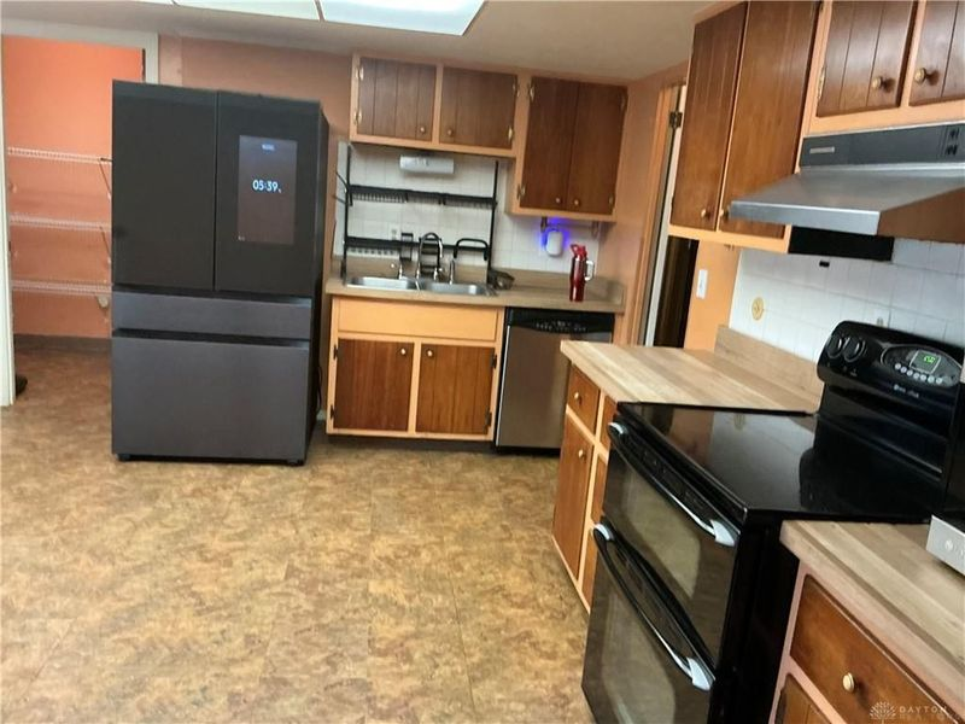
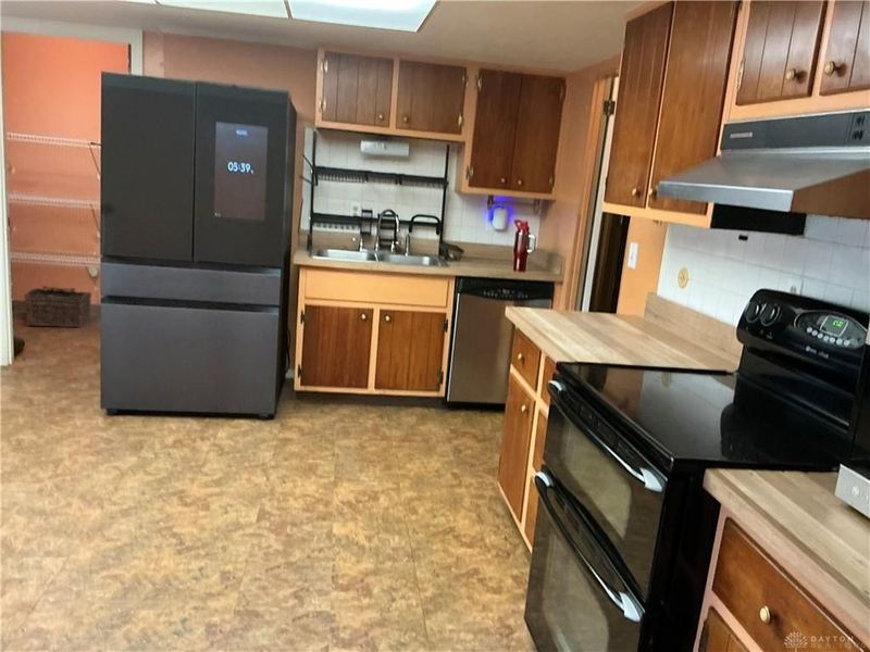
+ basket [23,285,92,328]
